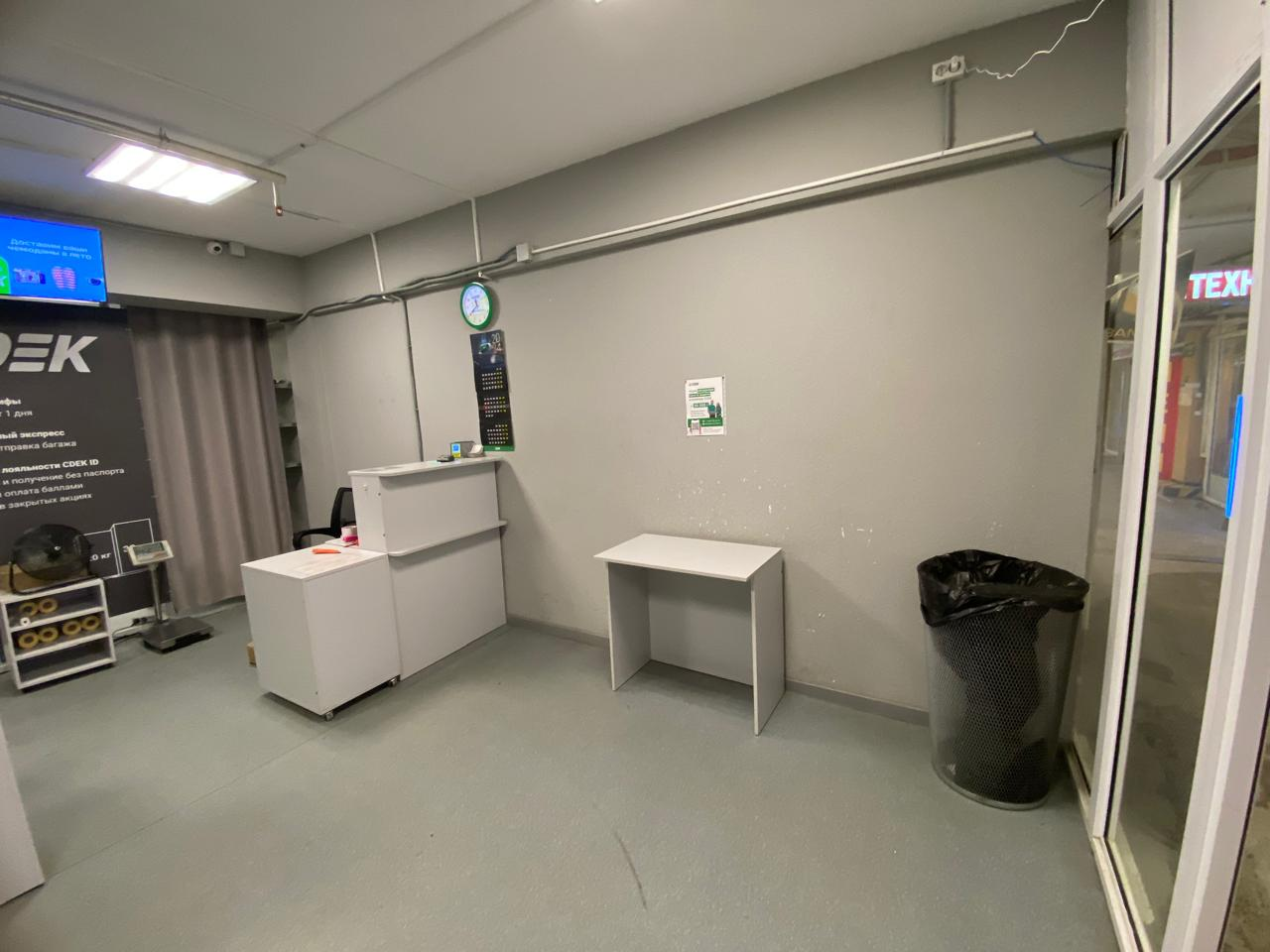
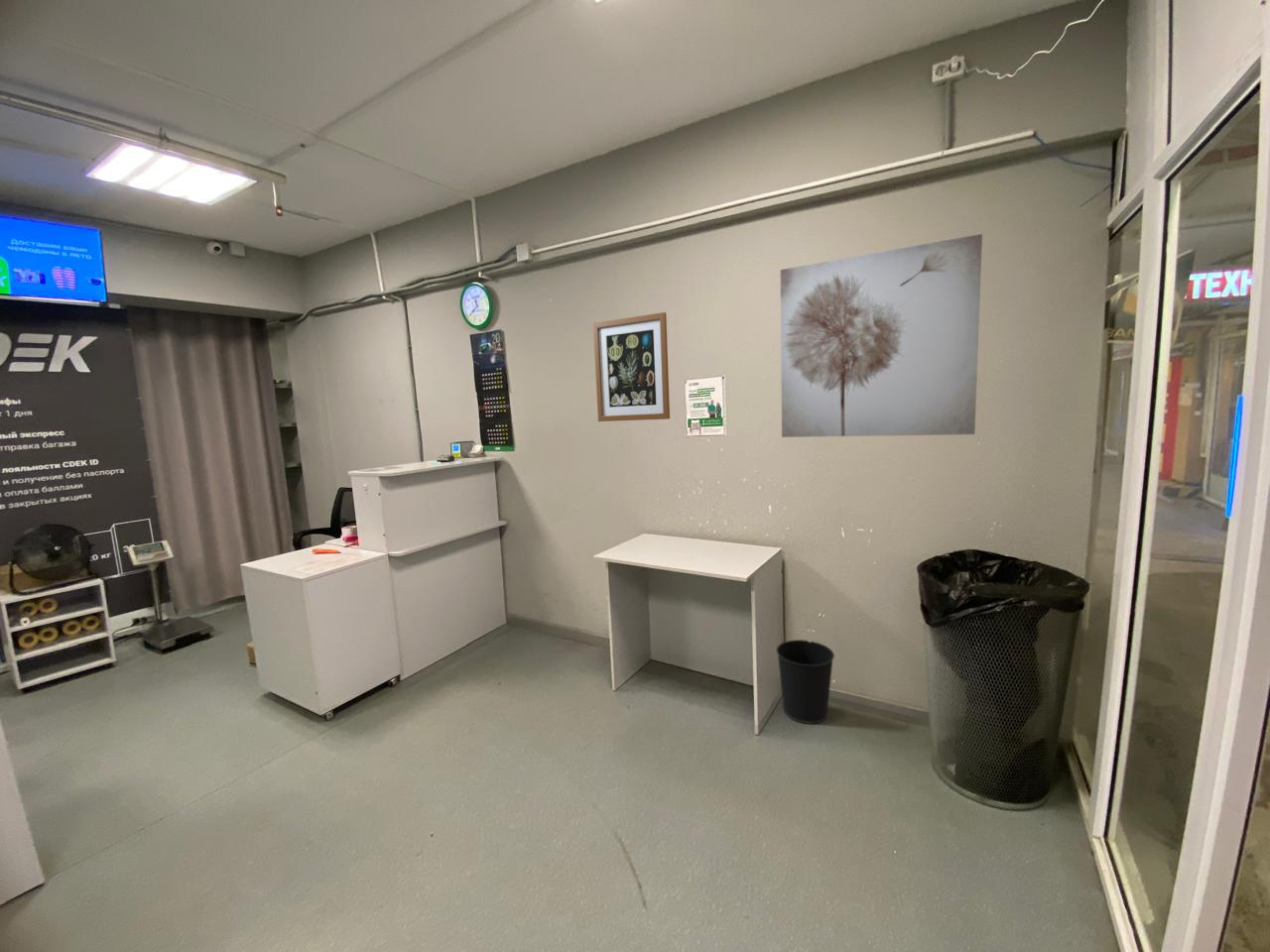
+ wastebasket [775,639,835,725]
+ wall art [780,233,983,438]
+ wall art [592,311,671,422]
